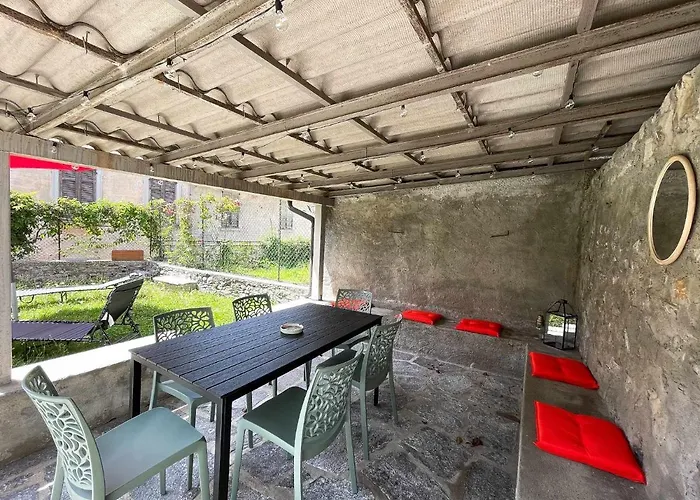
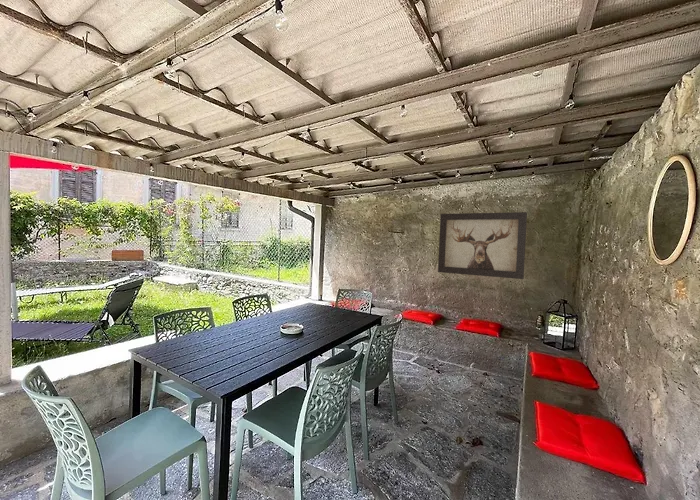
+ wall art [437,211,528,280]
